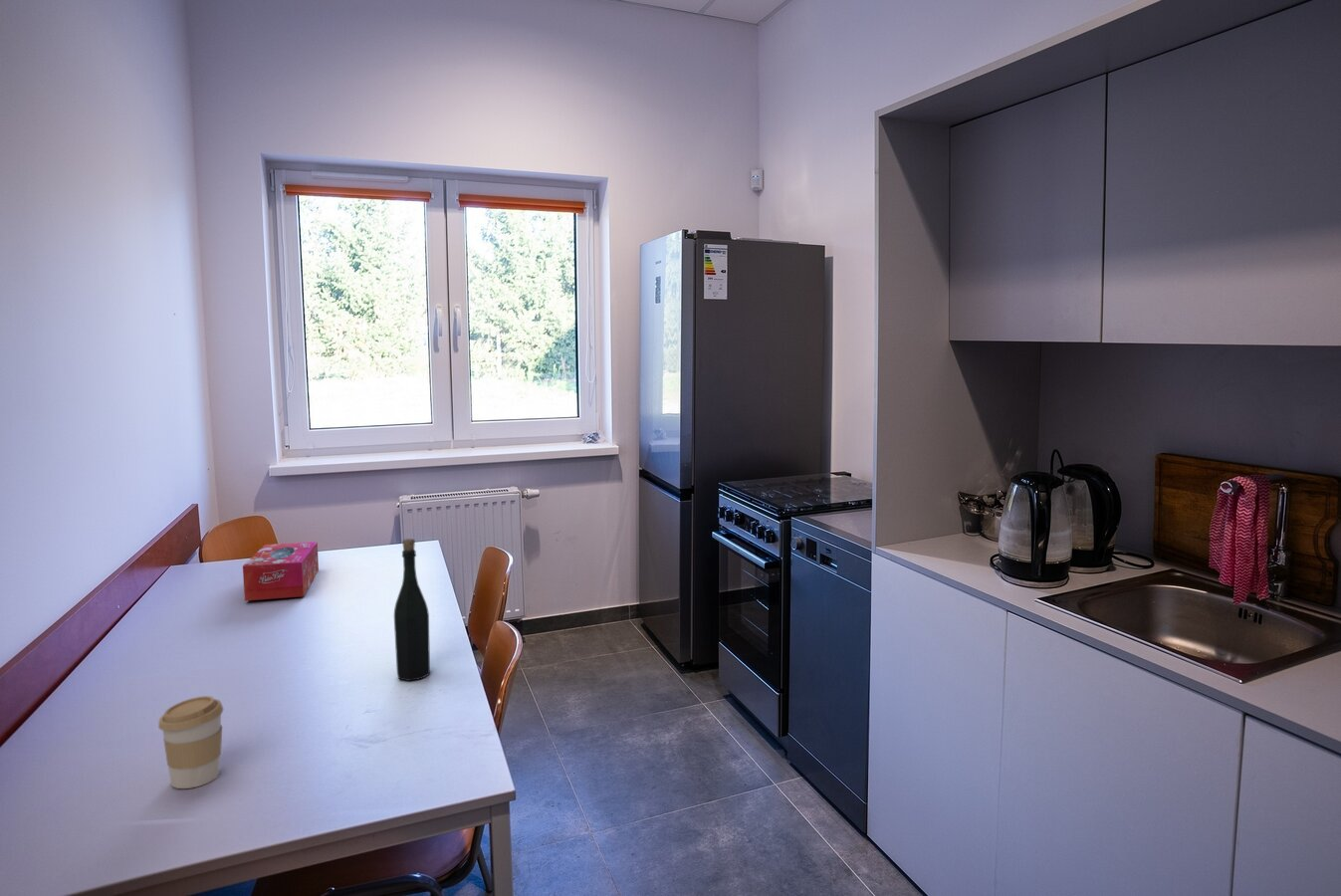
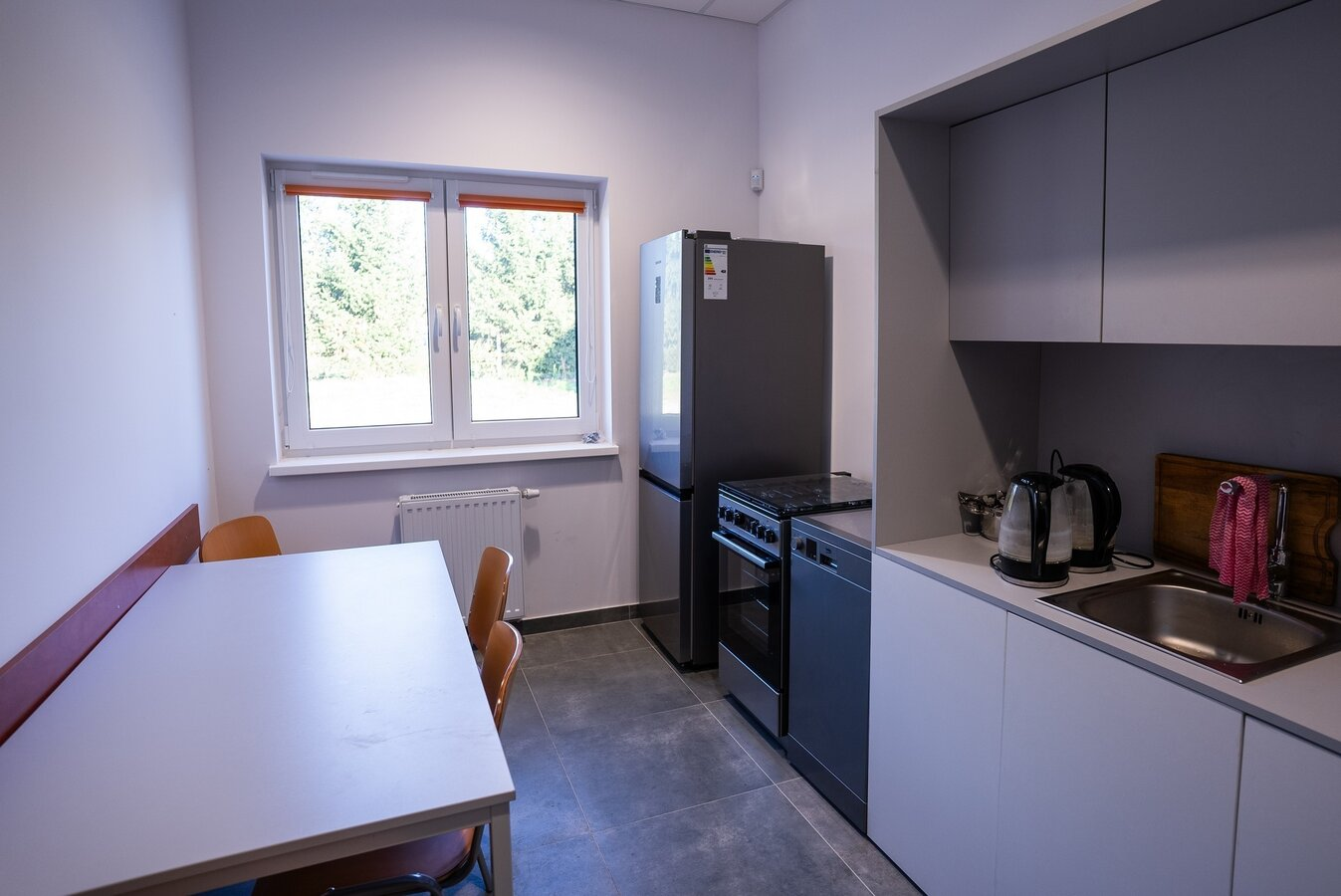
- coffee cup [157,695,224,789]
- bottle [393,538,431,682]
- tissue box [242,541,320,601]
